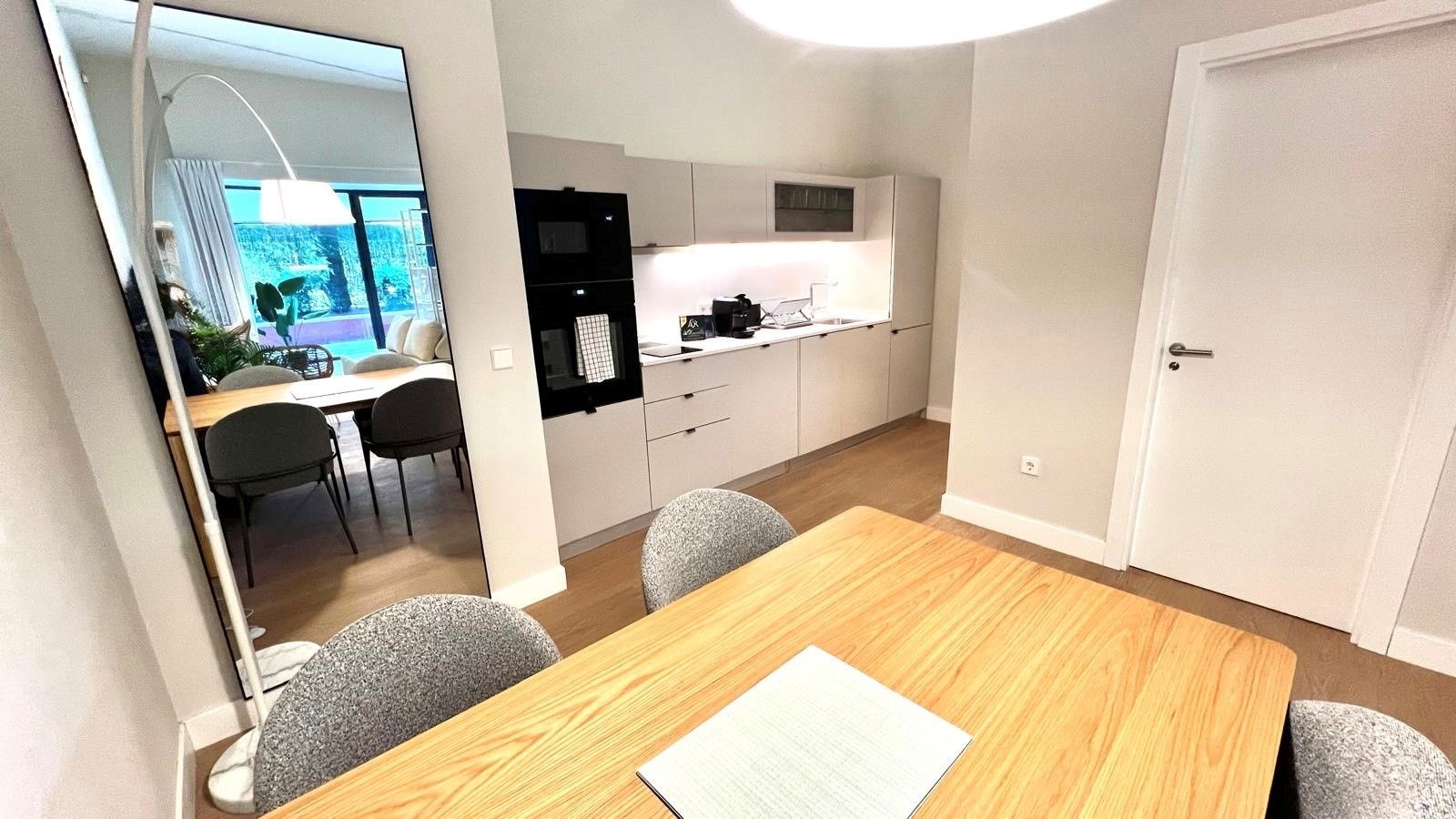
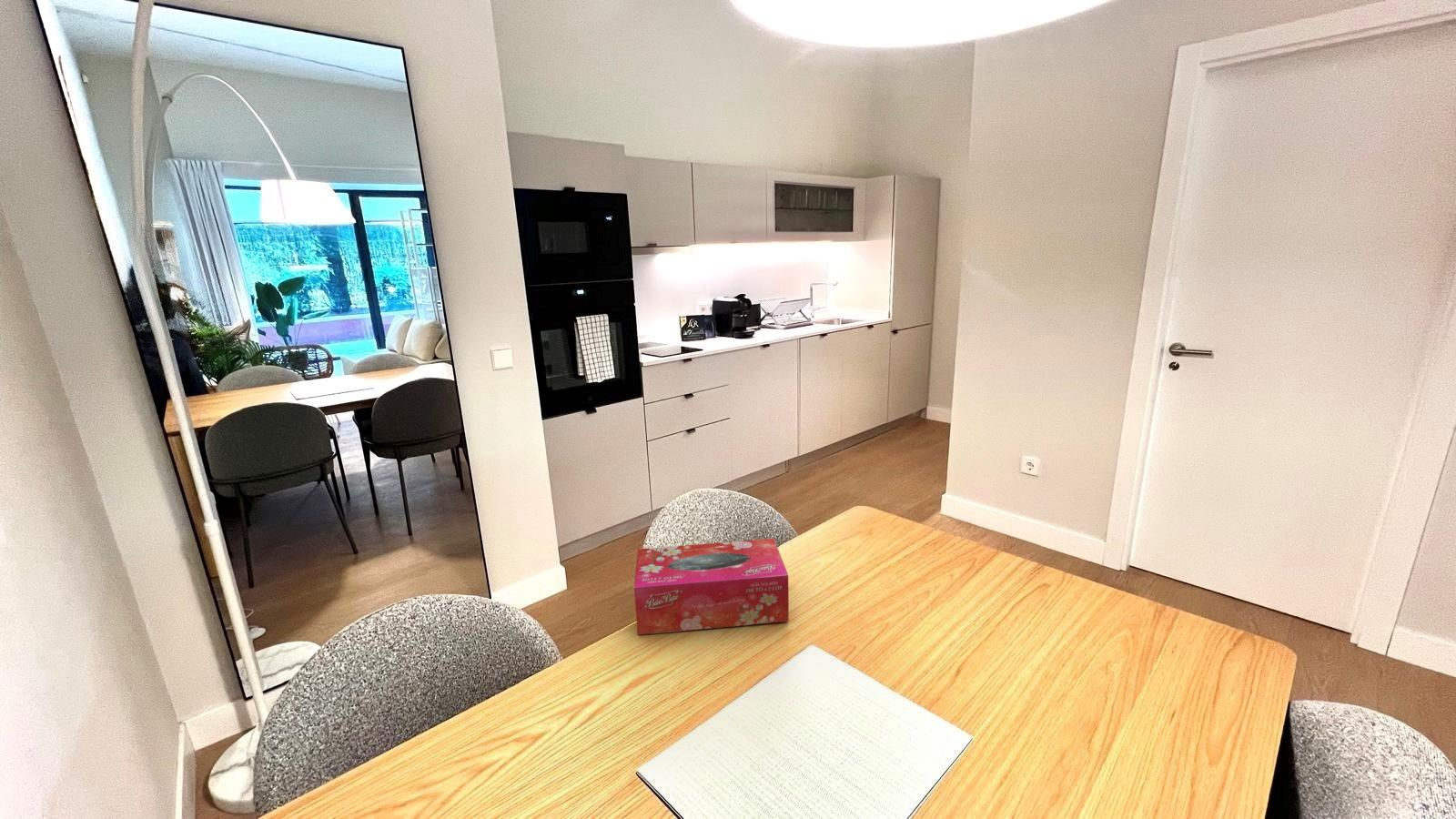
+ tissue box [633,538,790,636]
